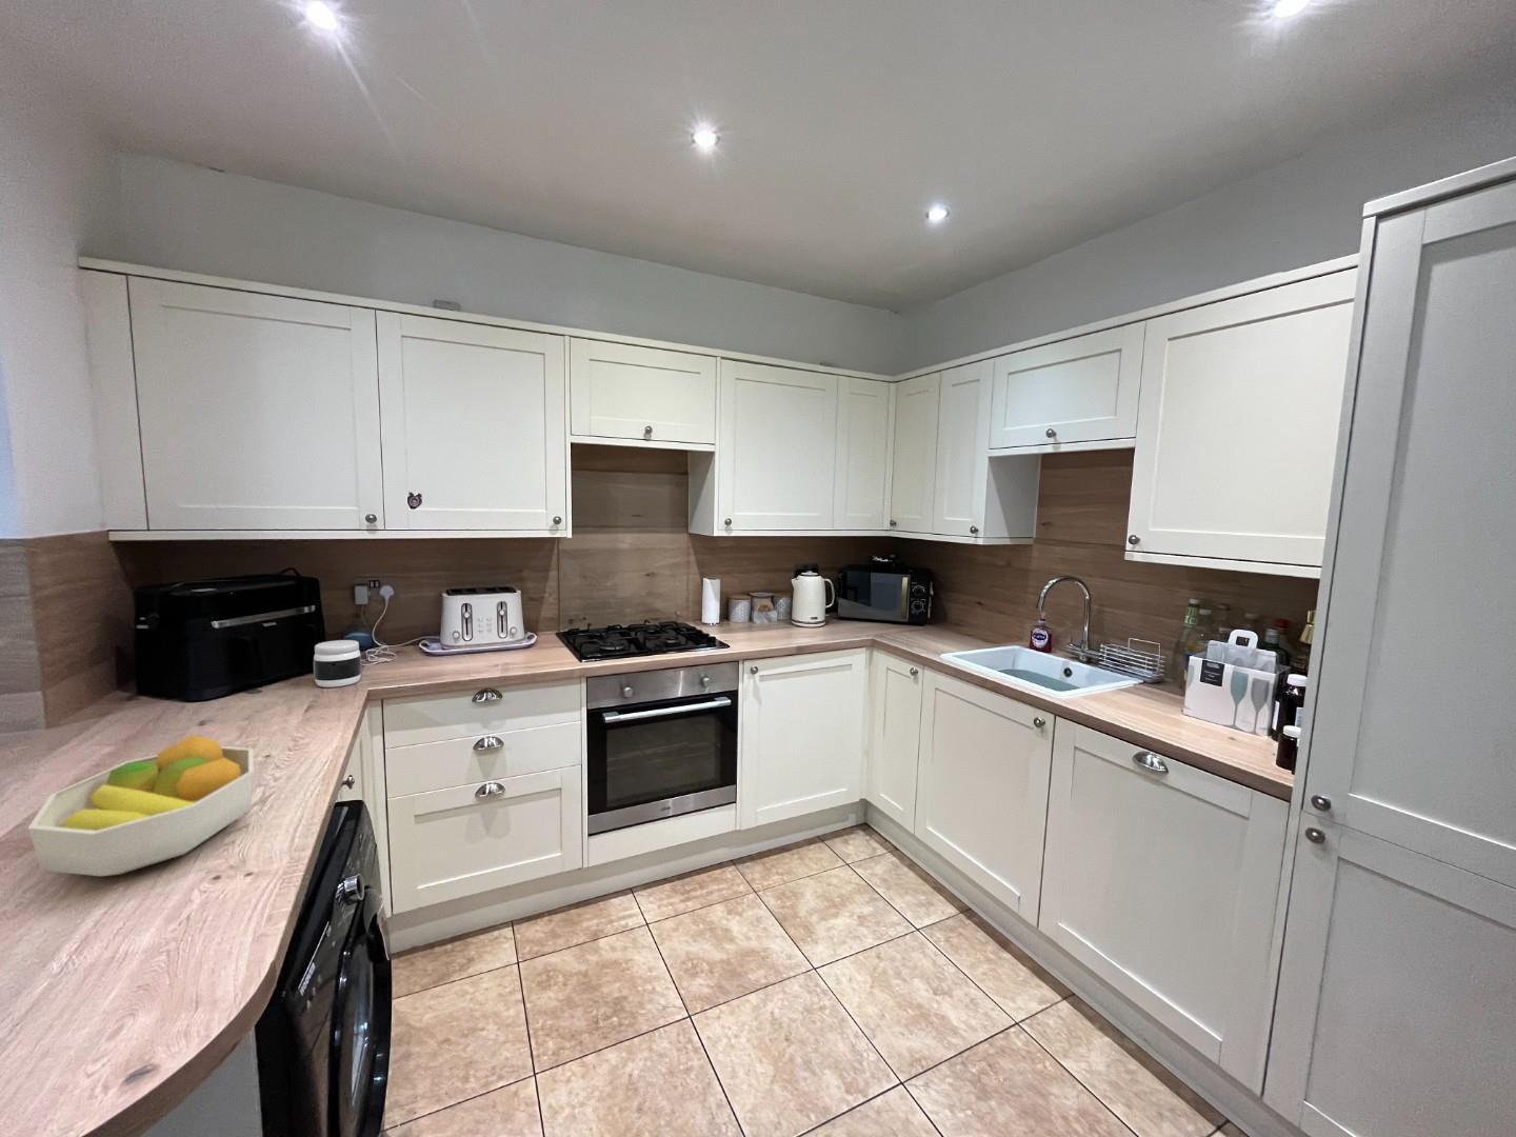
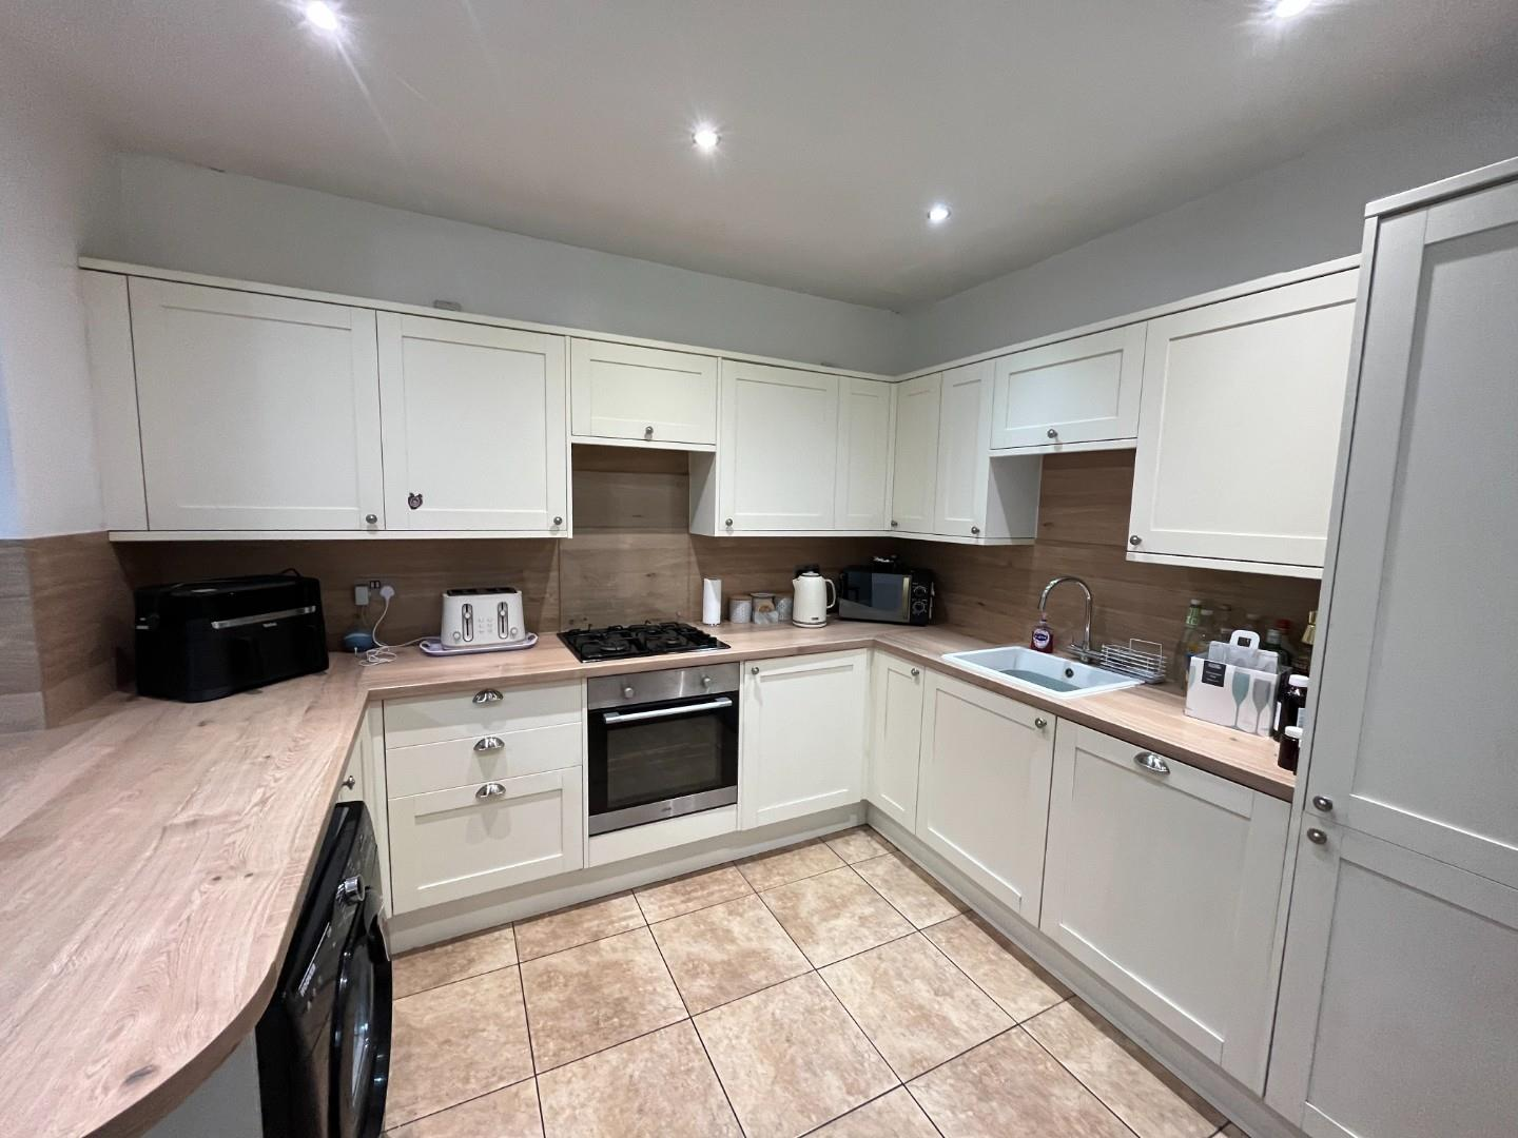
- fruit bowl [27,733,254,877]
- jar [313,639,362,688]
